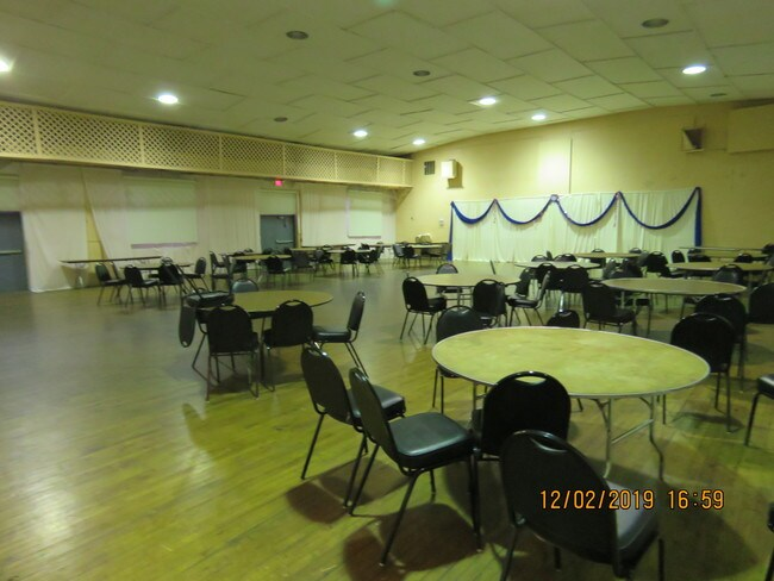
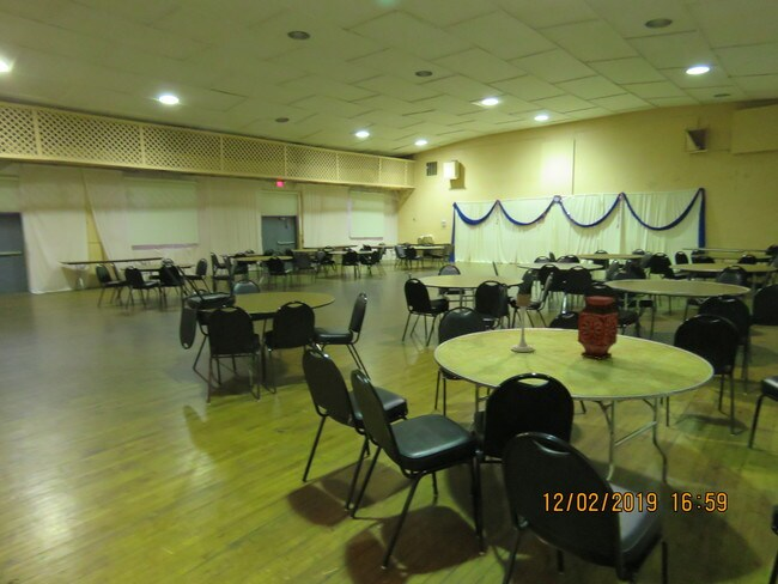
+ candle holder [510,293,535,353]
+ vase [577,296,620,361]
